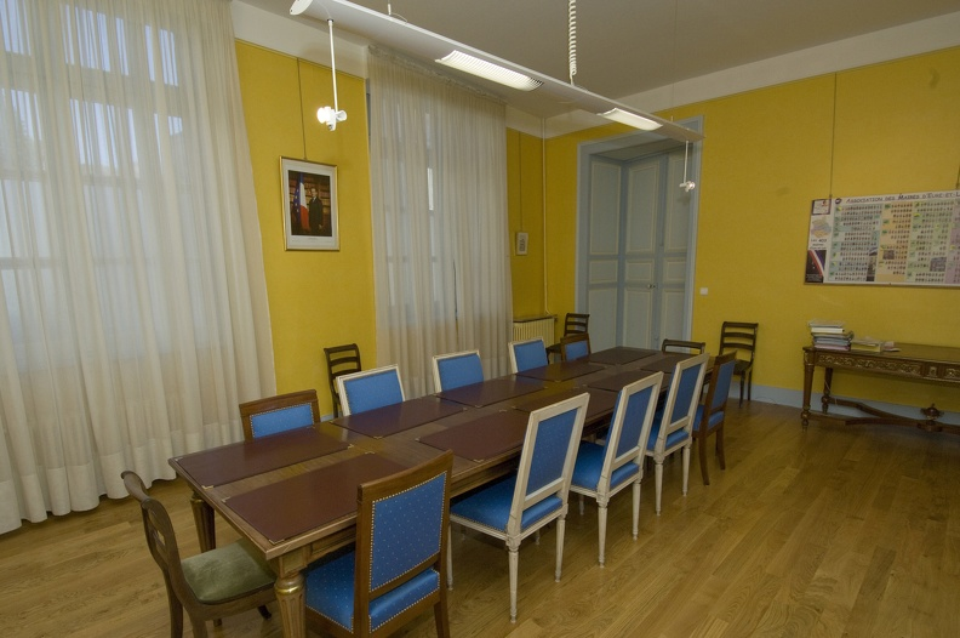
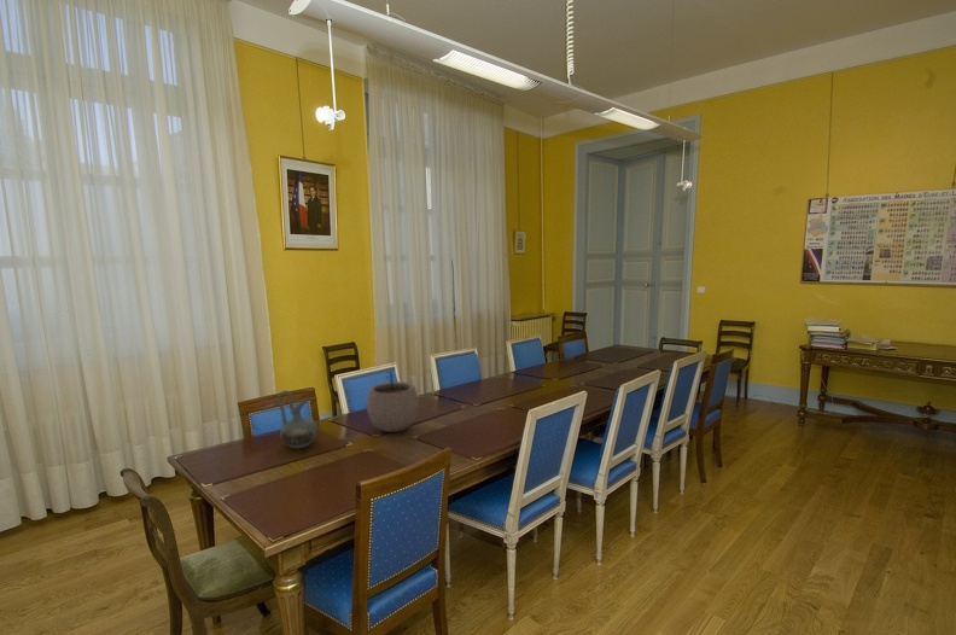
+ plant pot [366,367,420,433]
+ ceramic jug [276,389,319,449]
